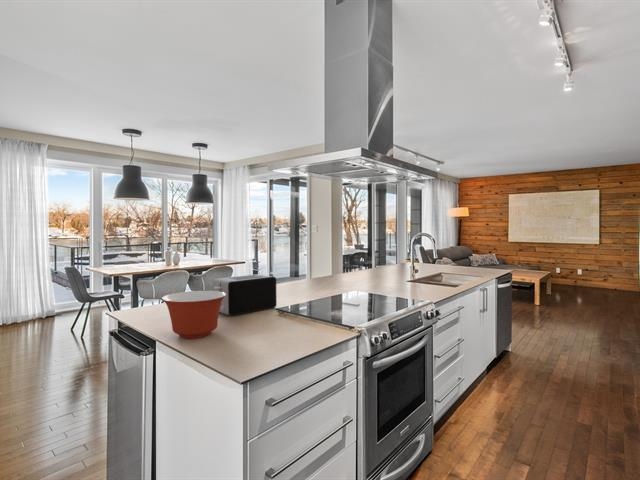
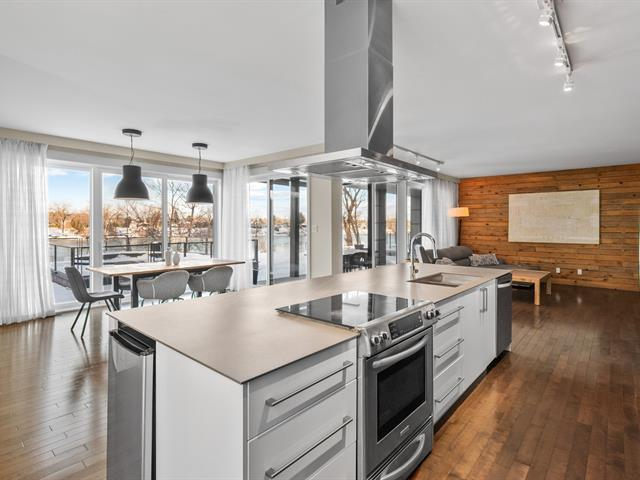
- mixing bowl [161,290,226,339]
- toaster [212,273,278,317]
